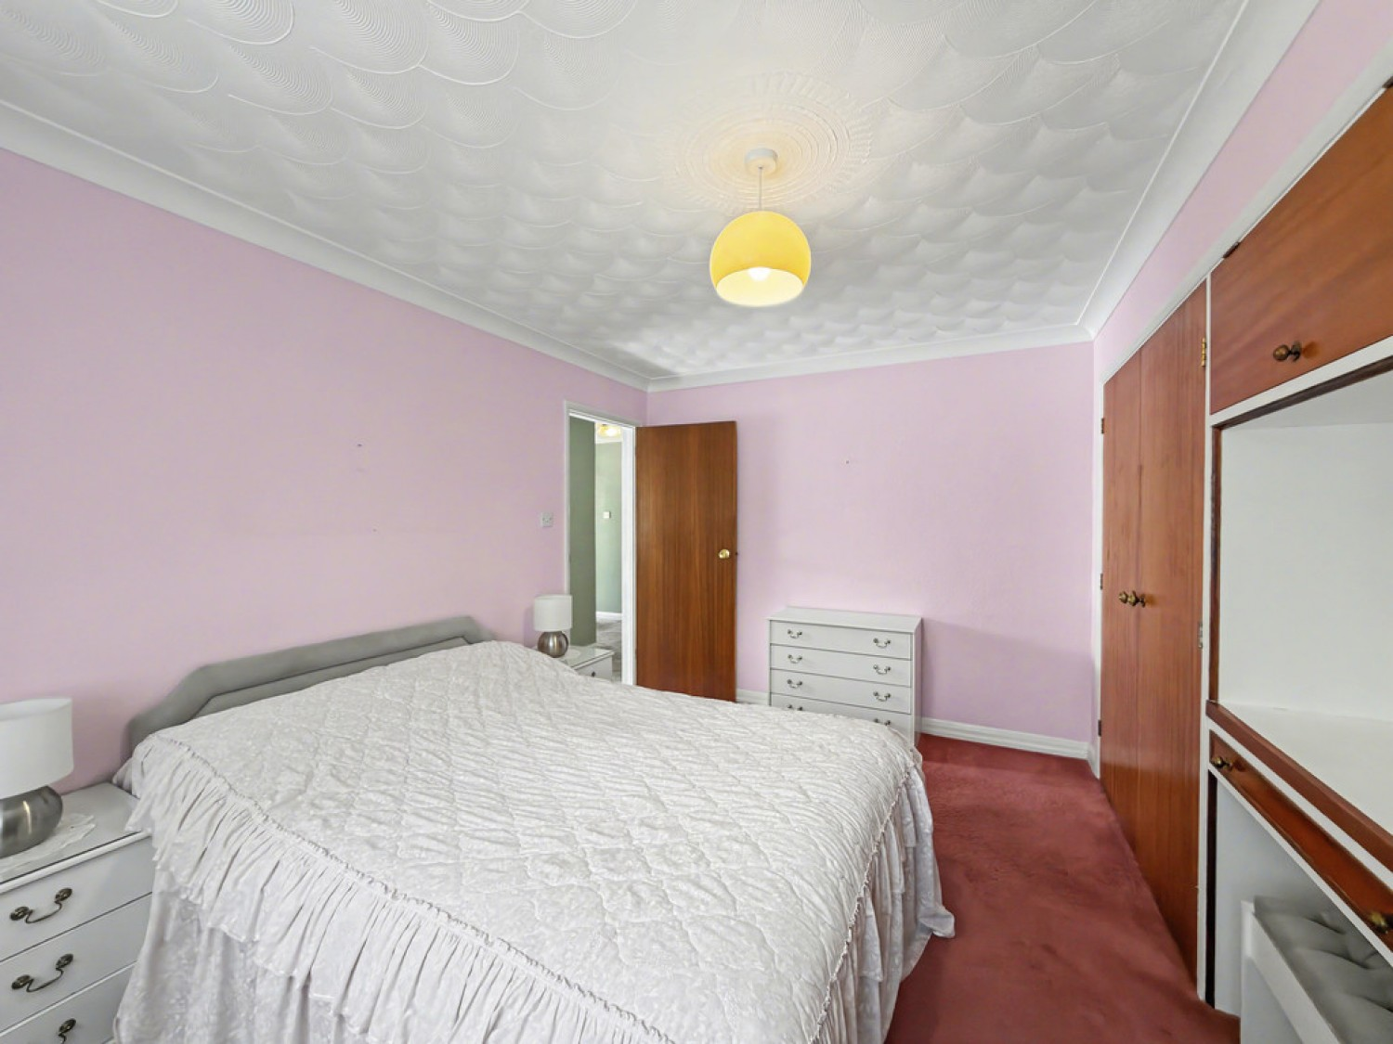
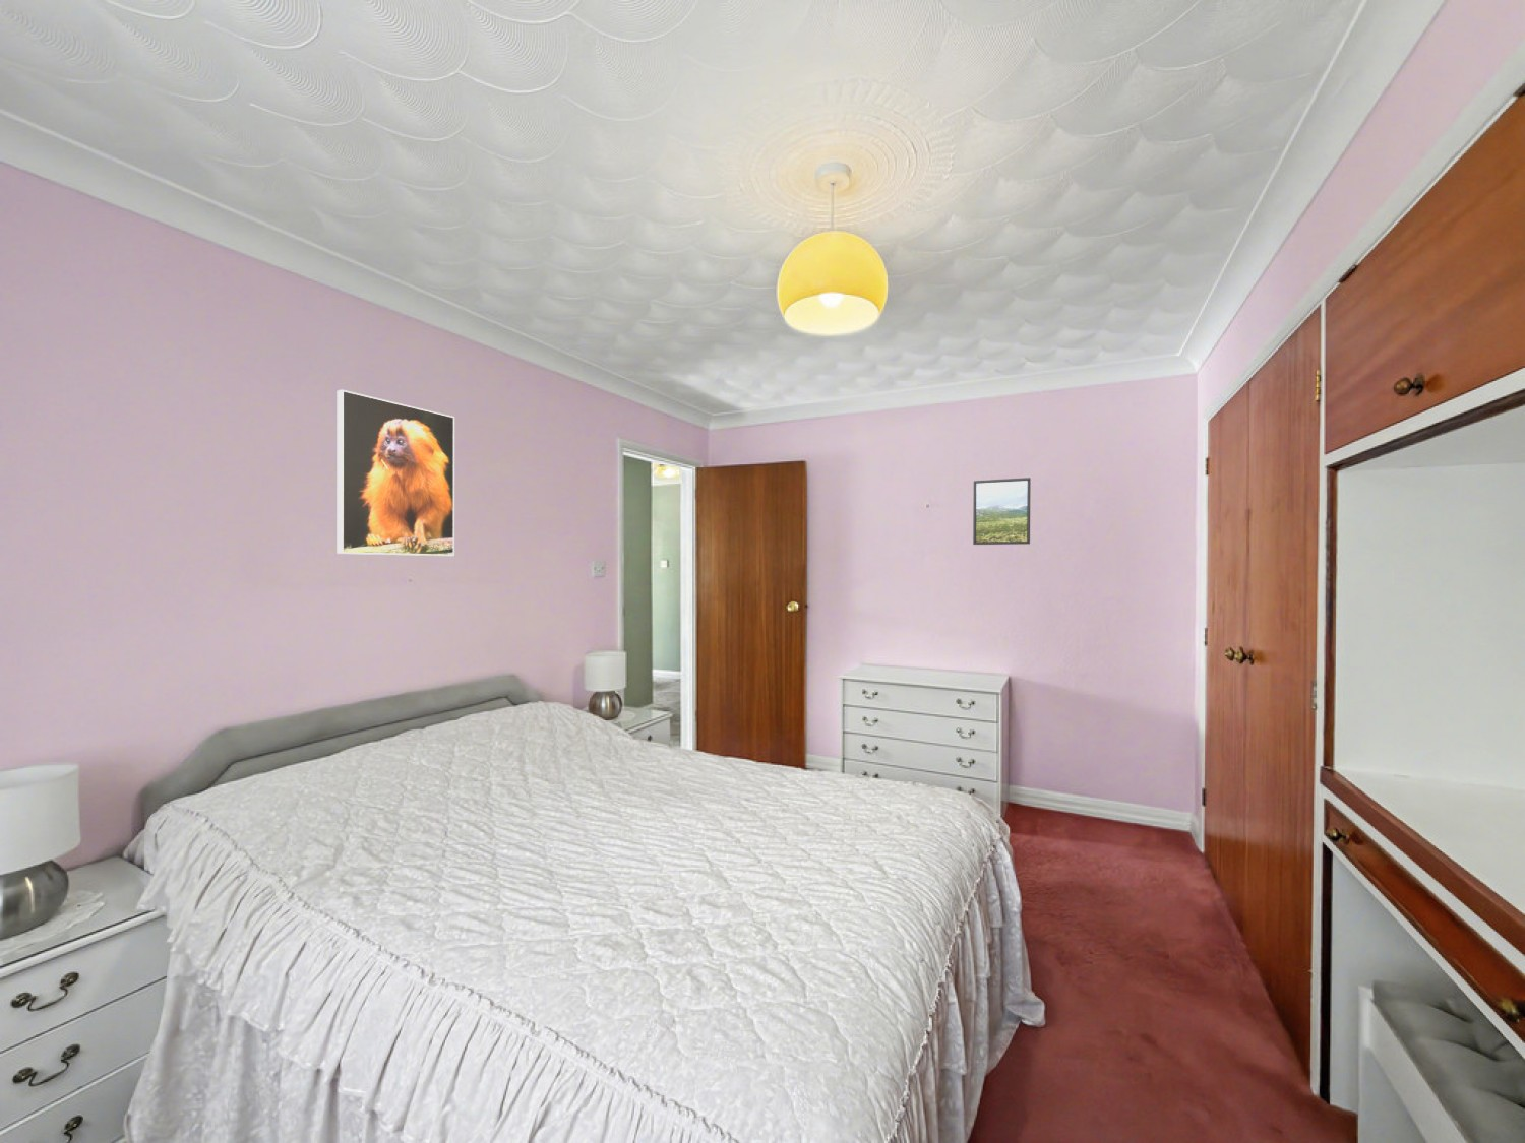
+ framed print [971,477,1031,545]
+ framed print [336,389,455,557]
